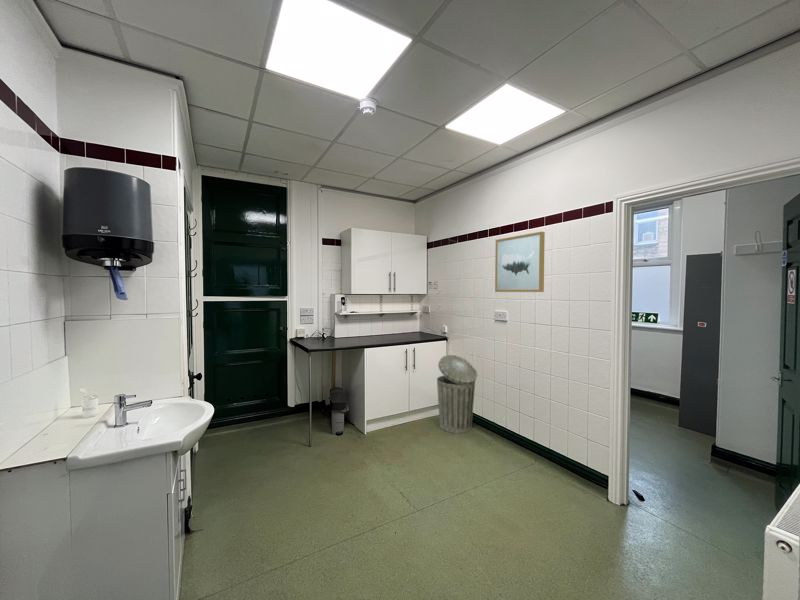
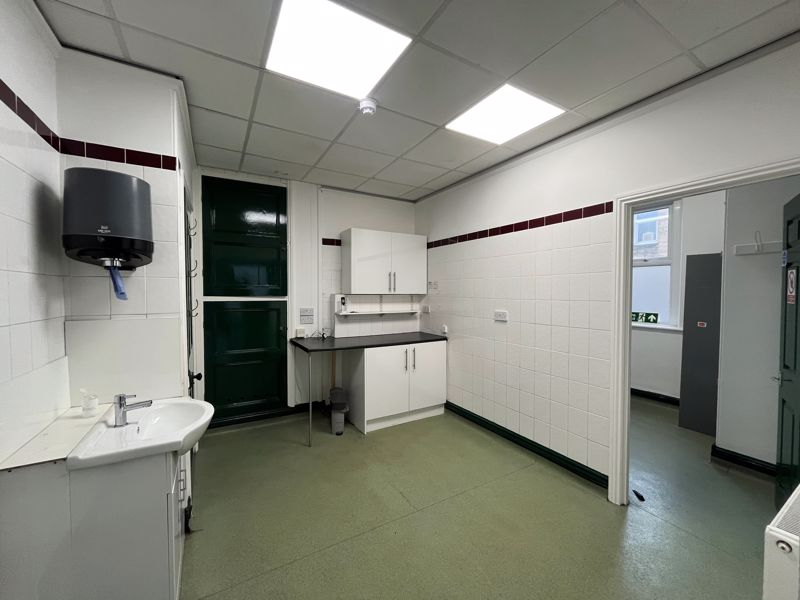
- wall art [494,231,546,293]
- trash can [436,354,478,434]
